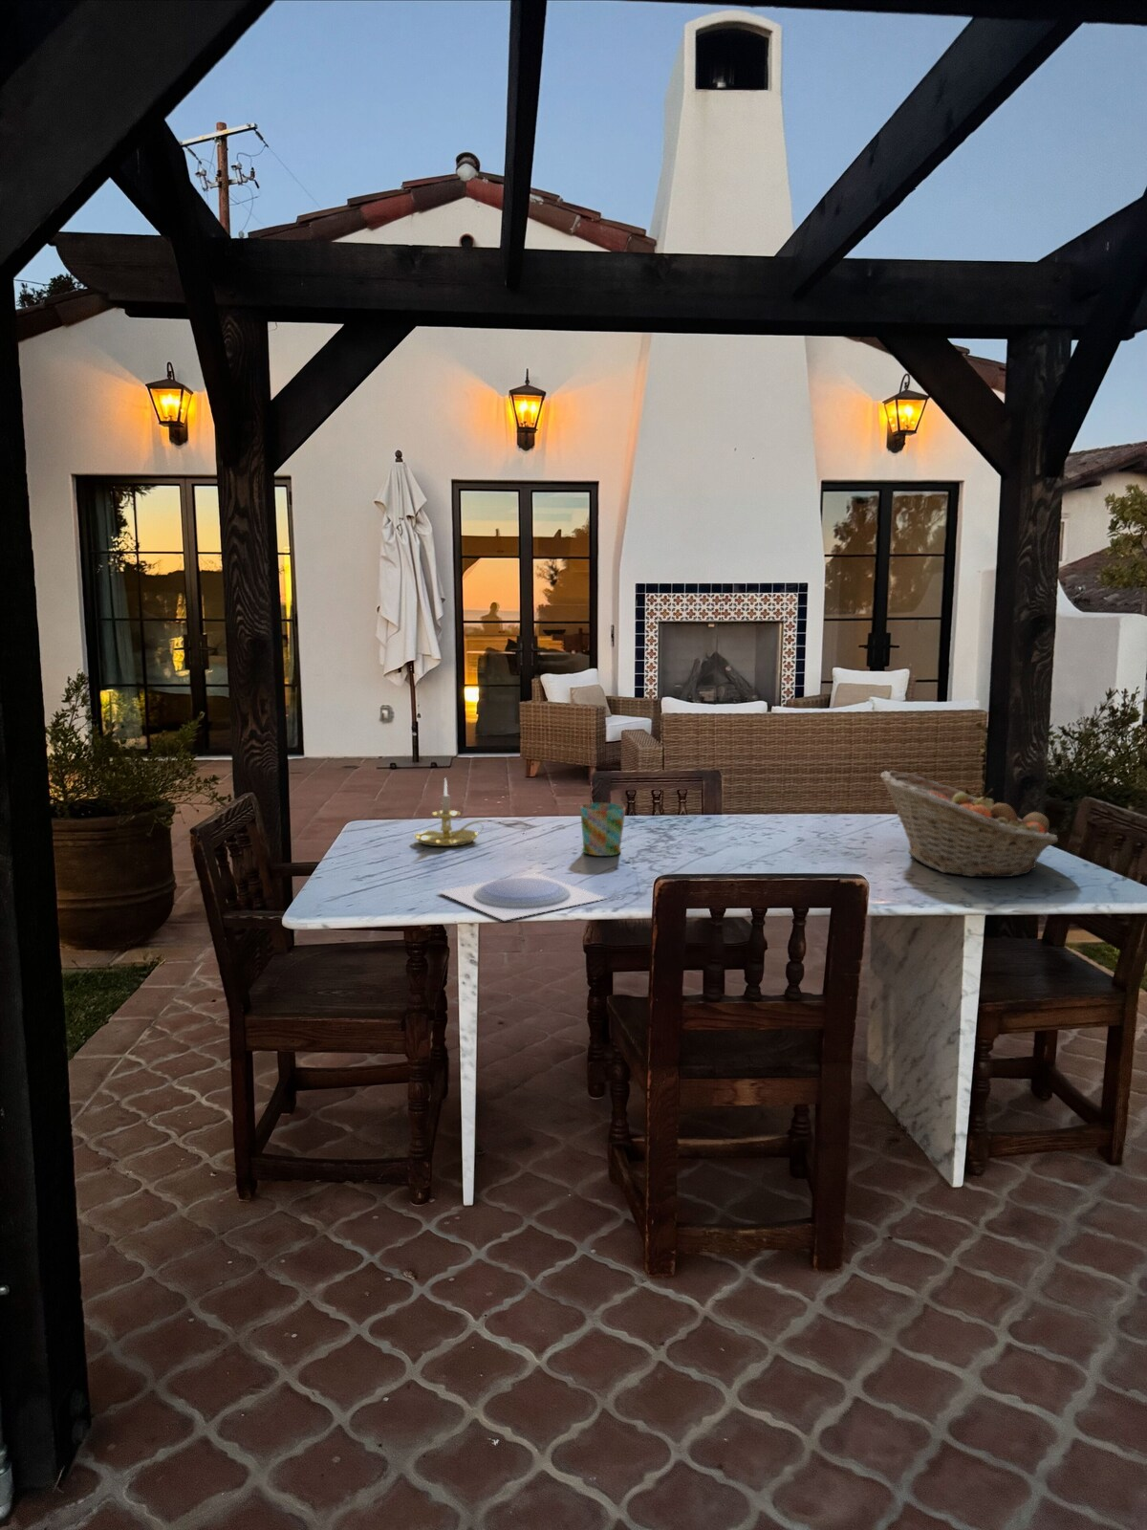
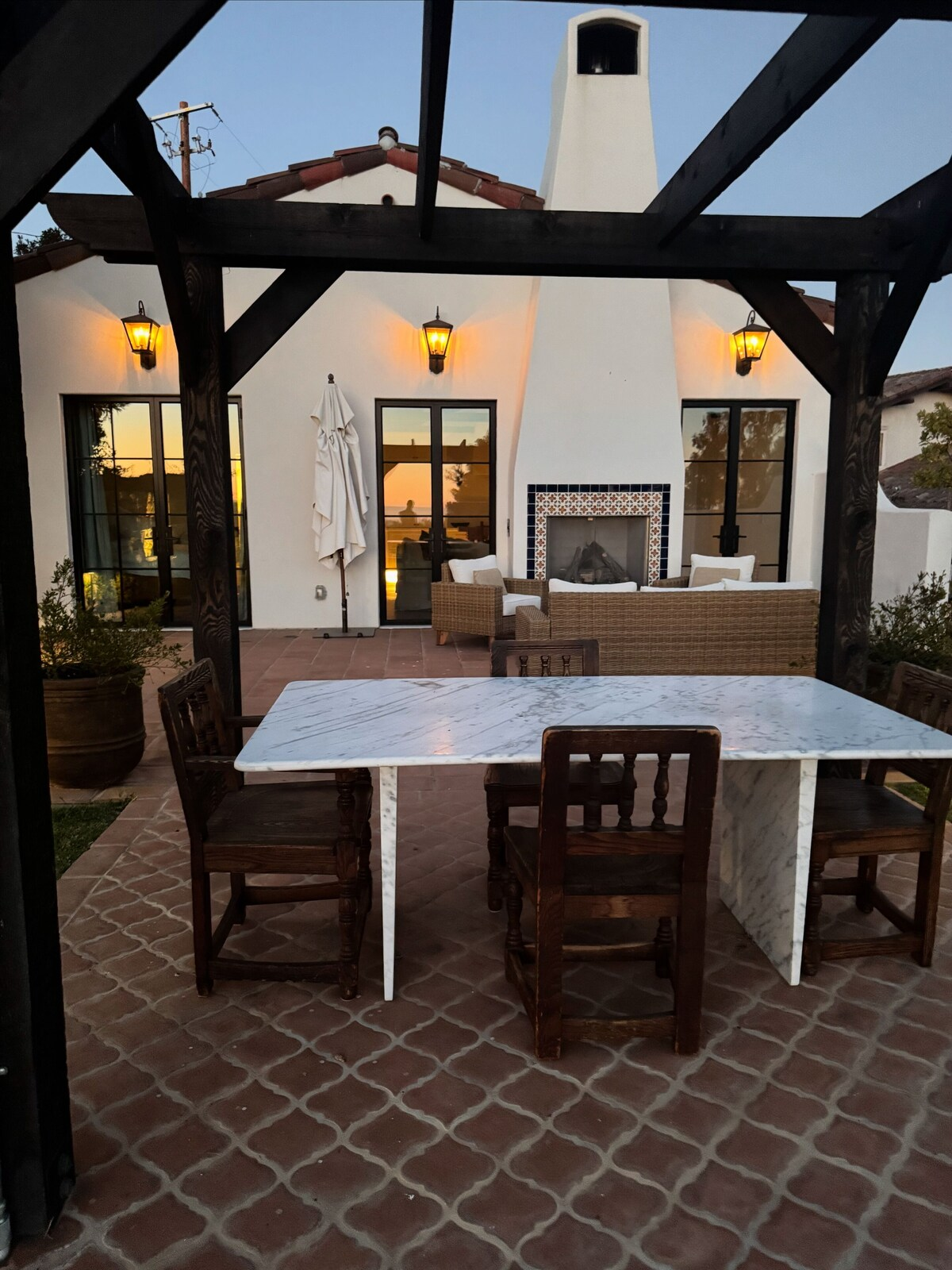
- fruit basket [880,770,1059,878]
- mug [580,802,627,857]
- candle holder [413,777,489,847]
- plate [437,872,608,922]
